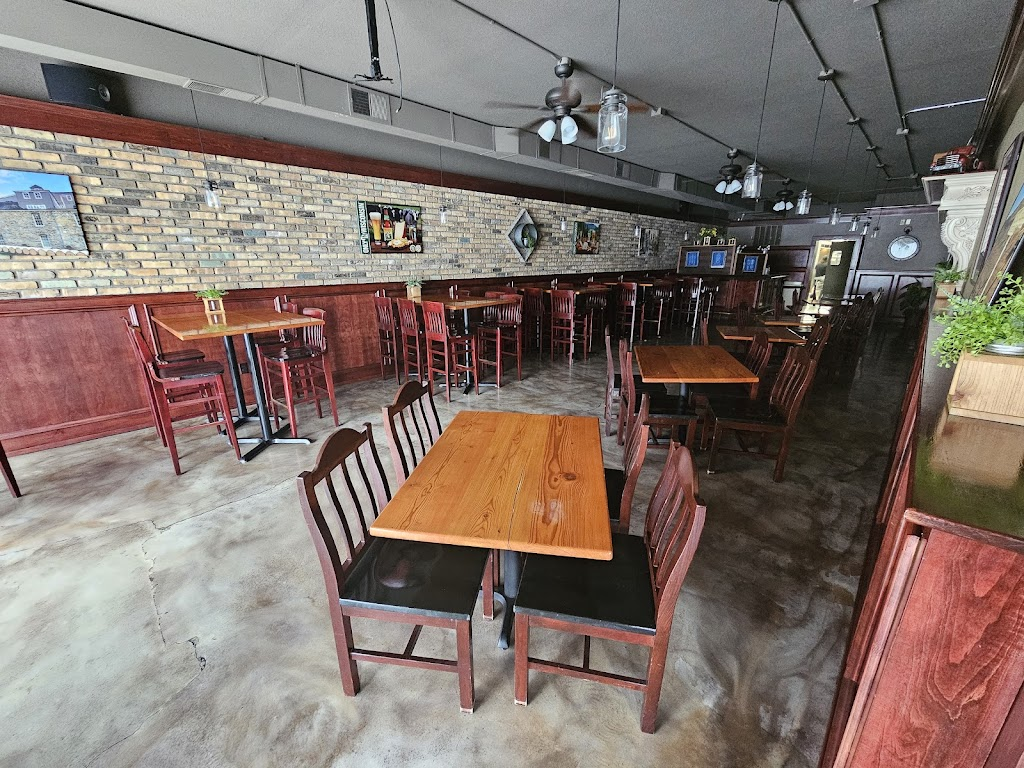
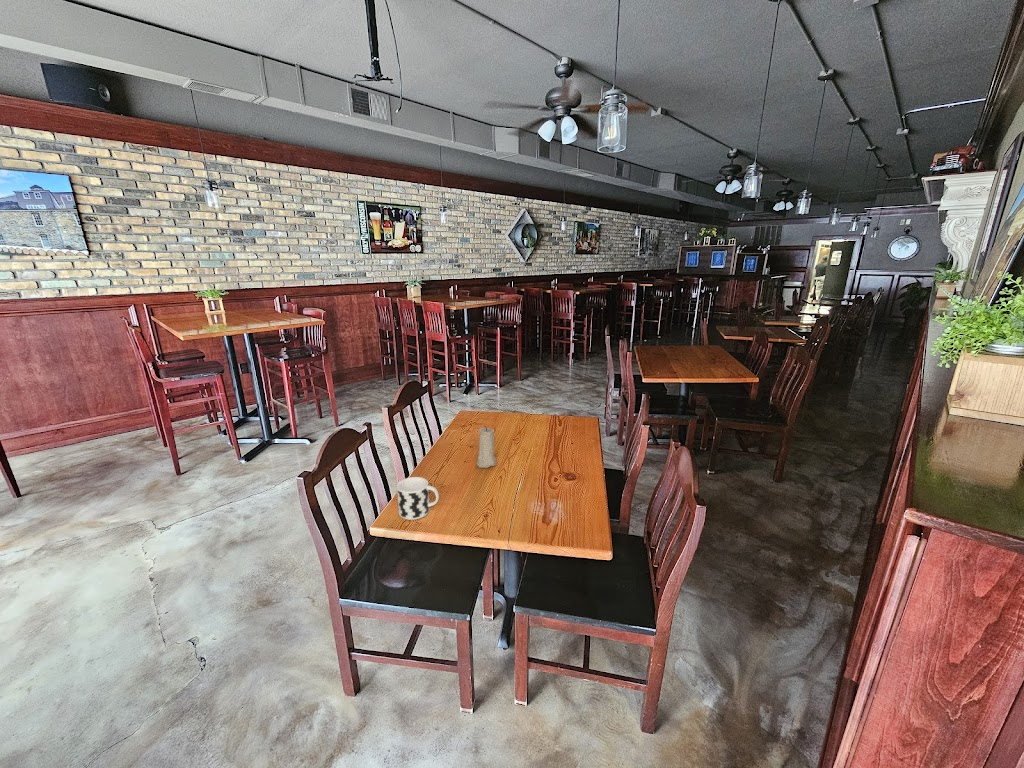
+ cup [396,476,440,521]
+ candle [475,425,497,469]
